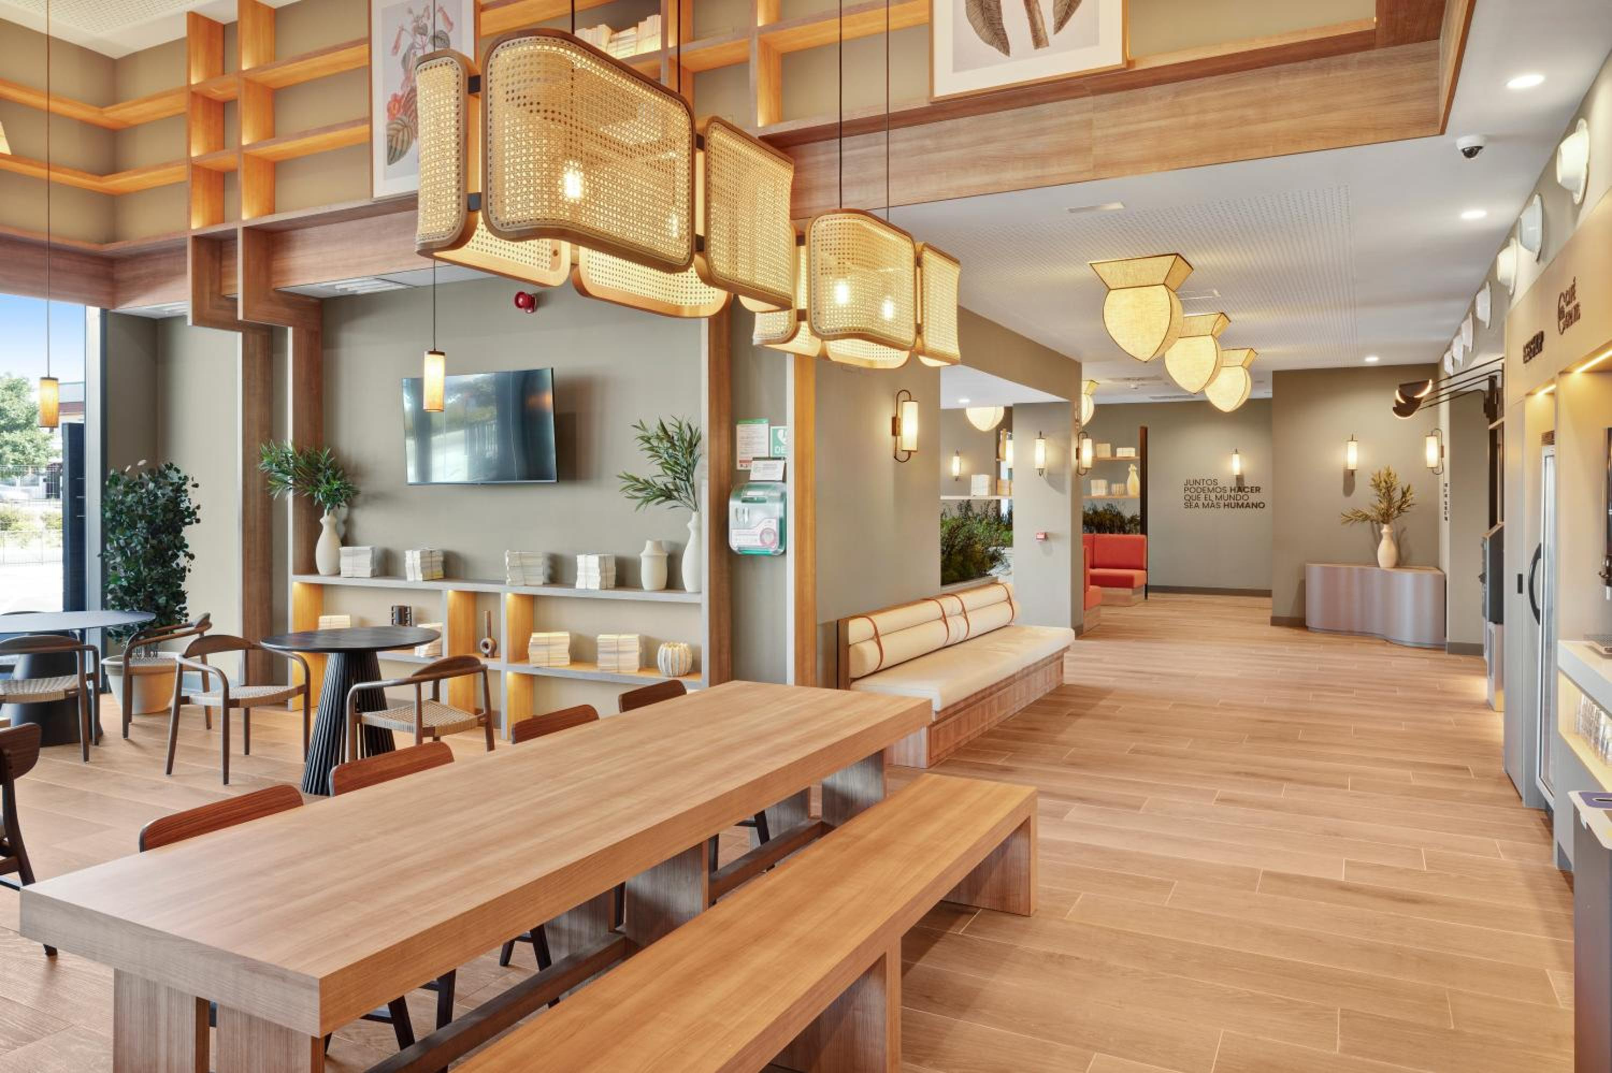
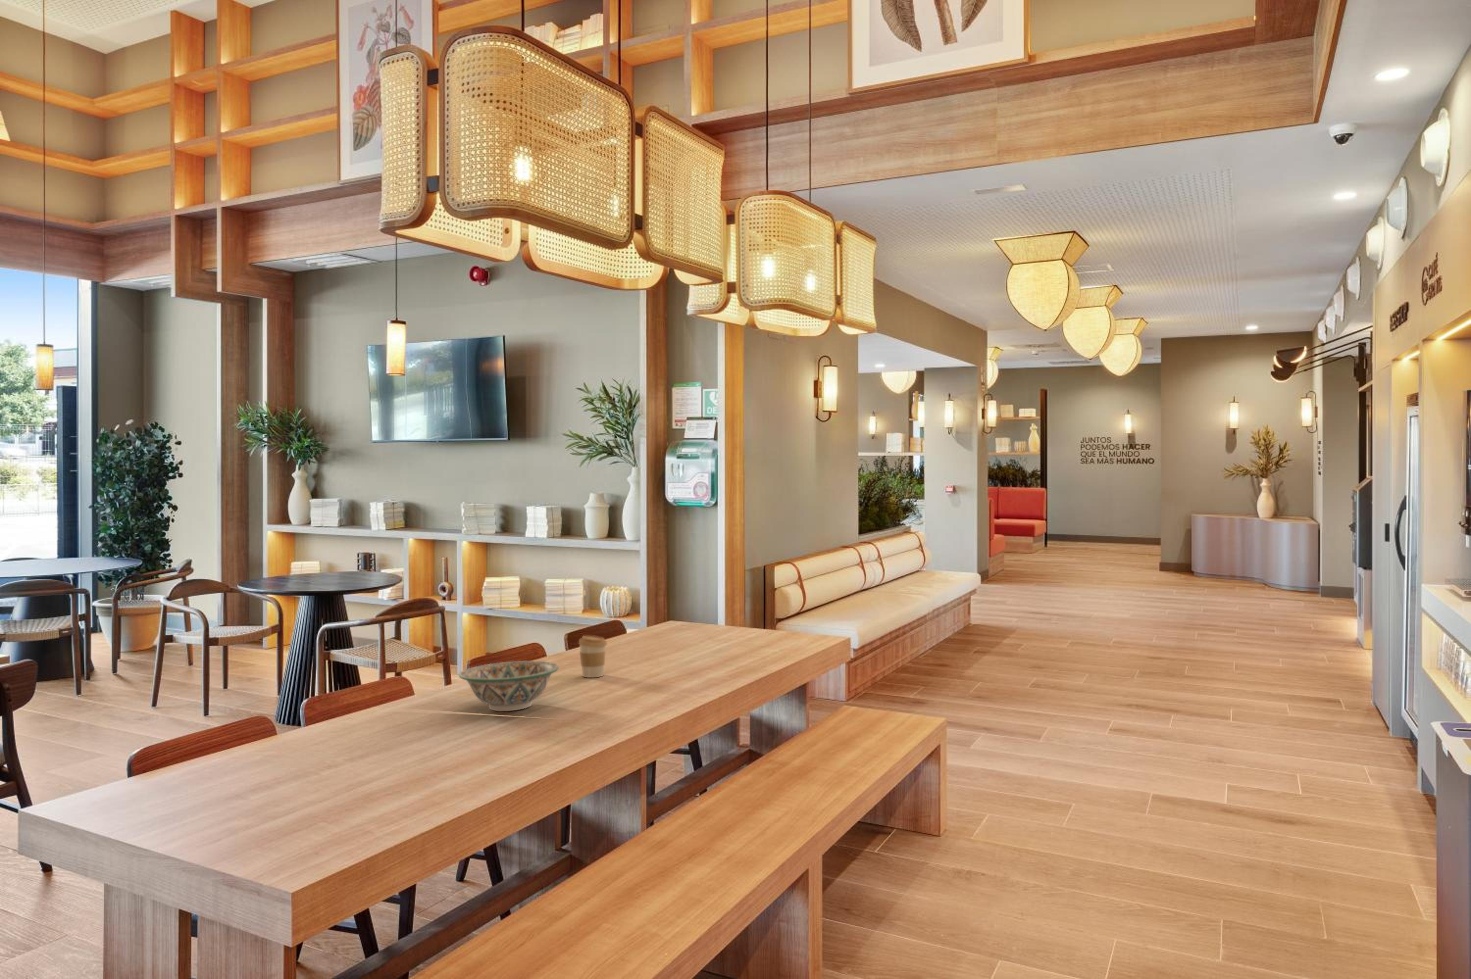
+ coffee cup [578,635,608,679]
+ decorative bowl [459,661,560,712]
